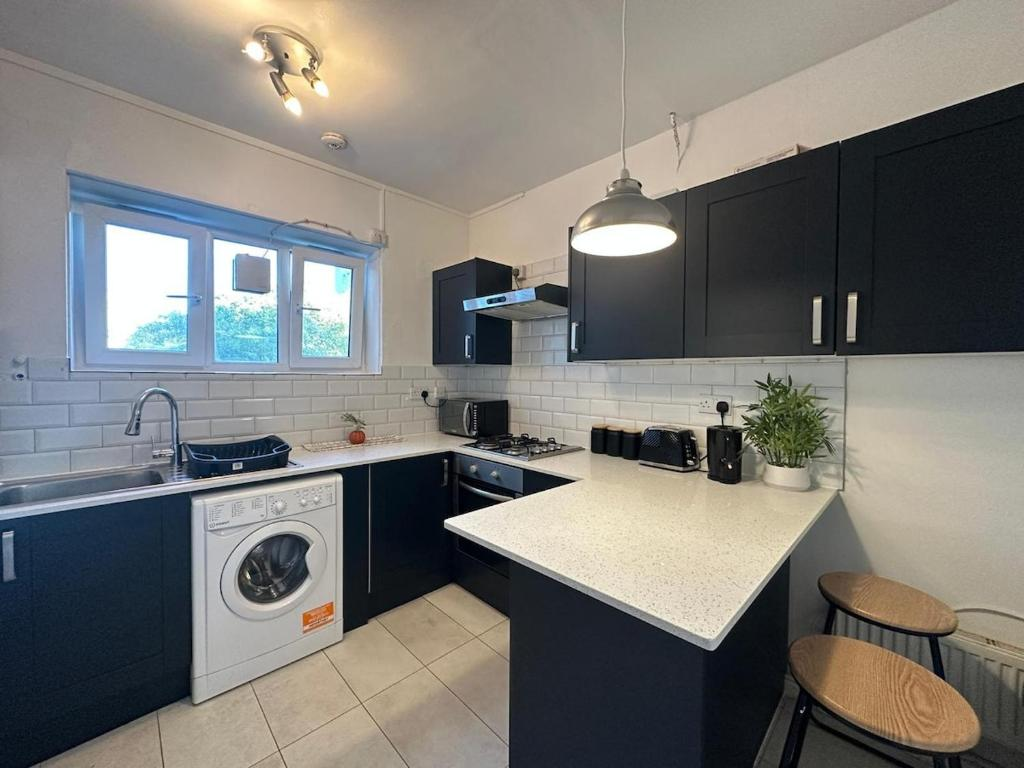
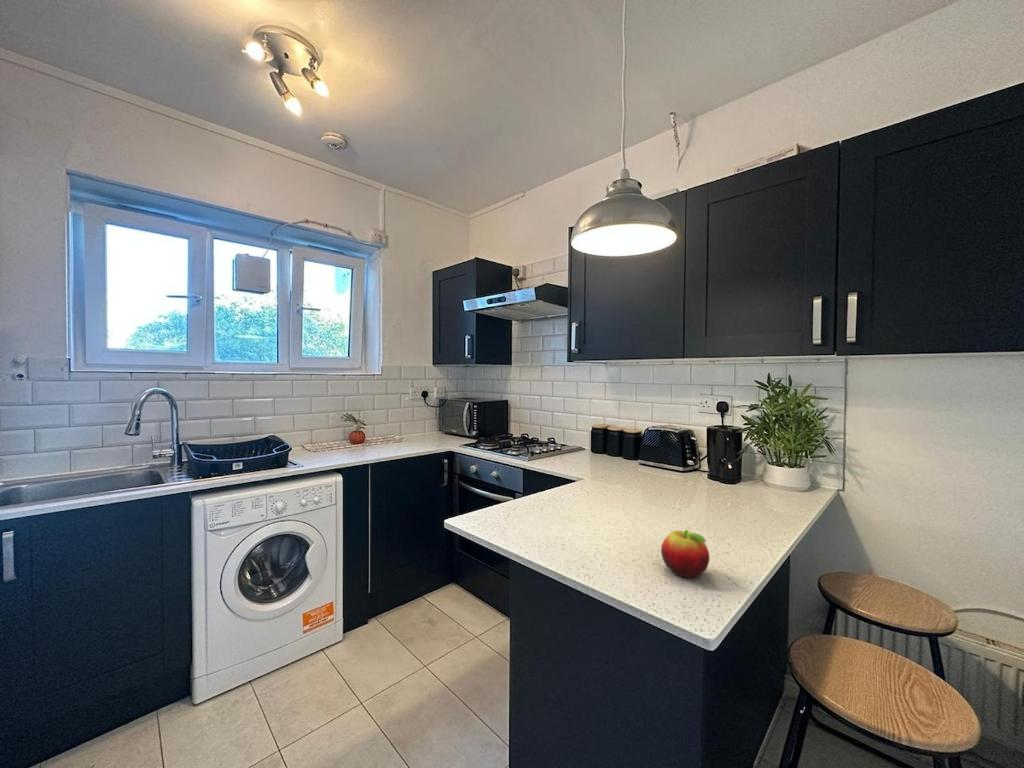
+ fruit [660,529,711,578]
